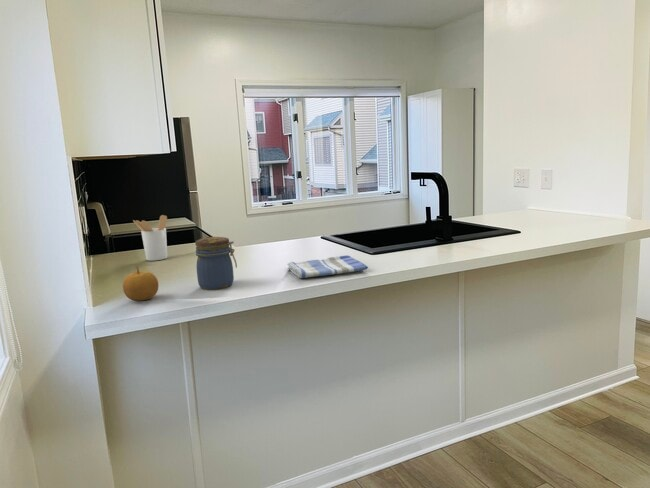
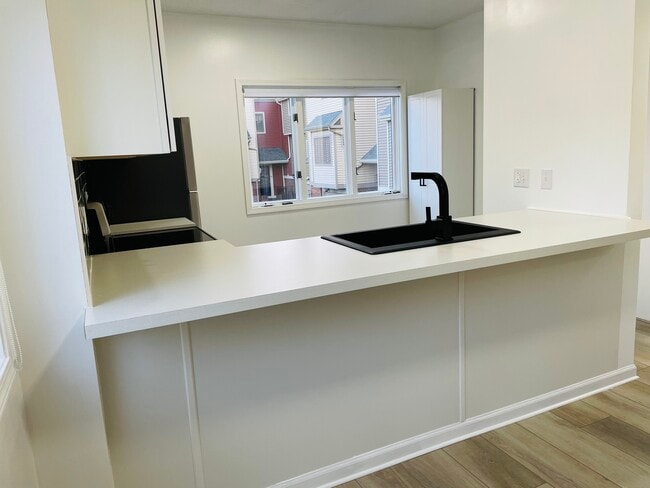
- fruit [122,265,160,302]
- dish towel [286,254,369,279]
- utensil holder [132,214,168,262]
- jar [194,236,238,291]
